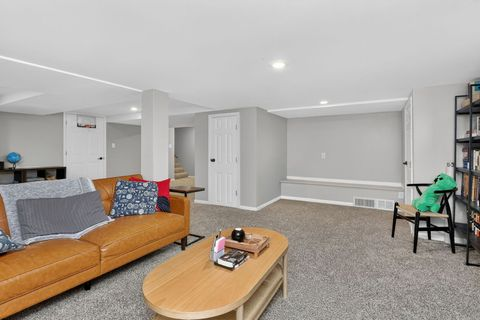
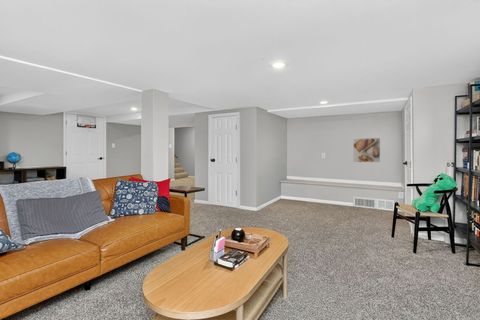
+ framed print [352,137,381,163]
